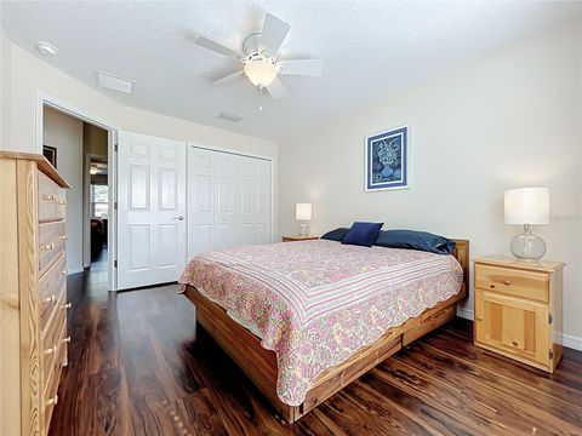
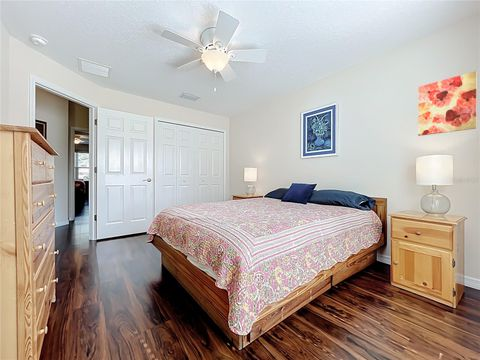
+ wall art [417,70,478,137]
